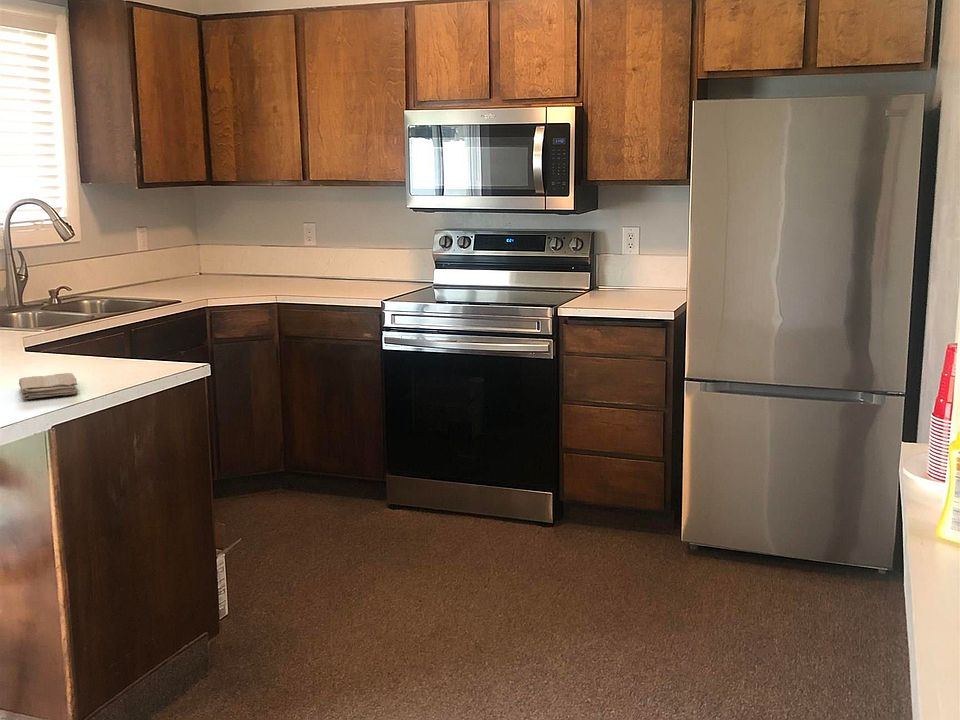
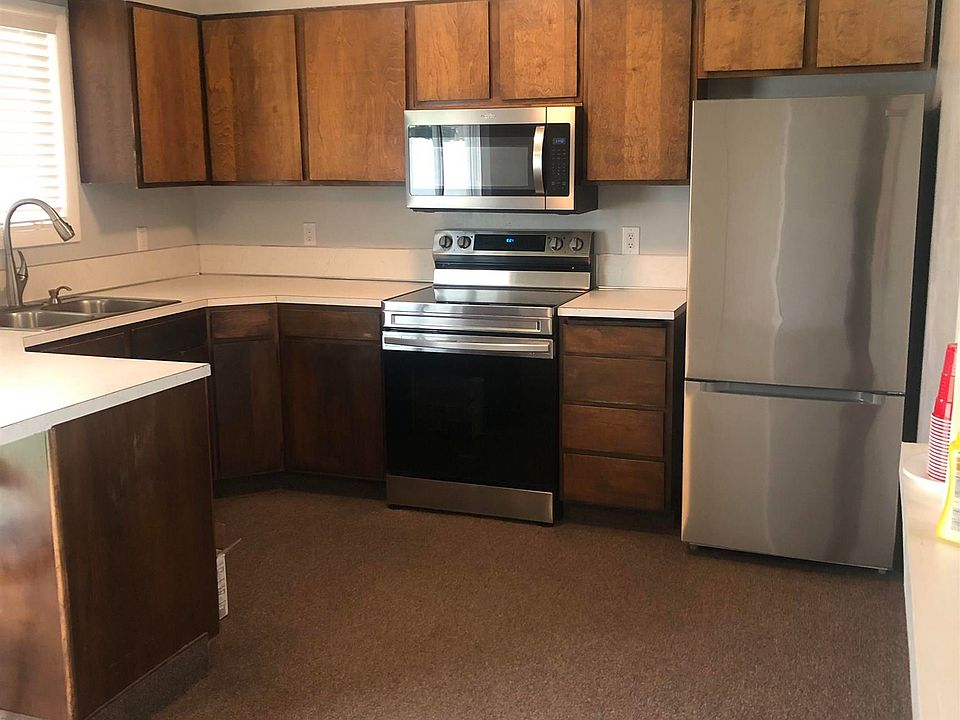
- washcloth [18,372,78,400]
